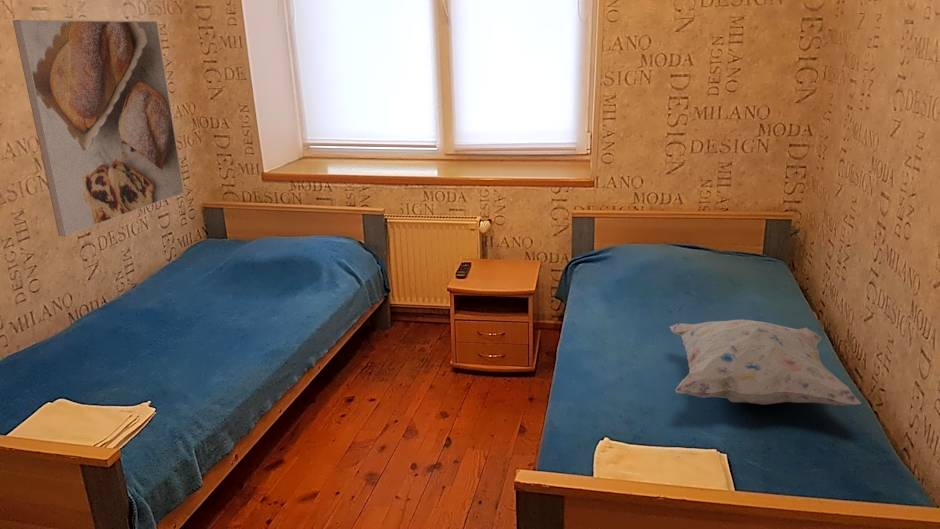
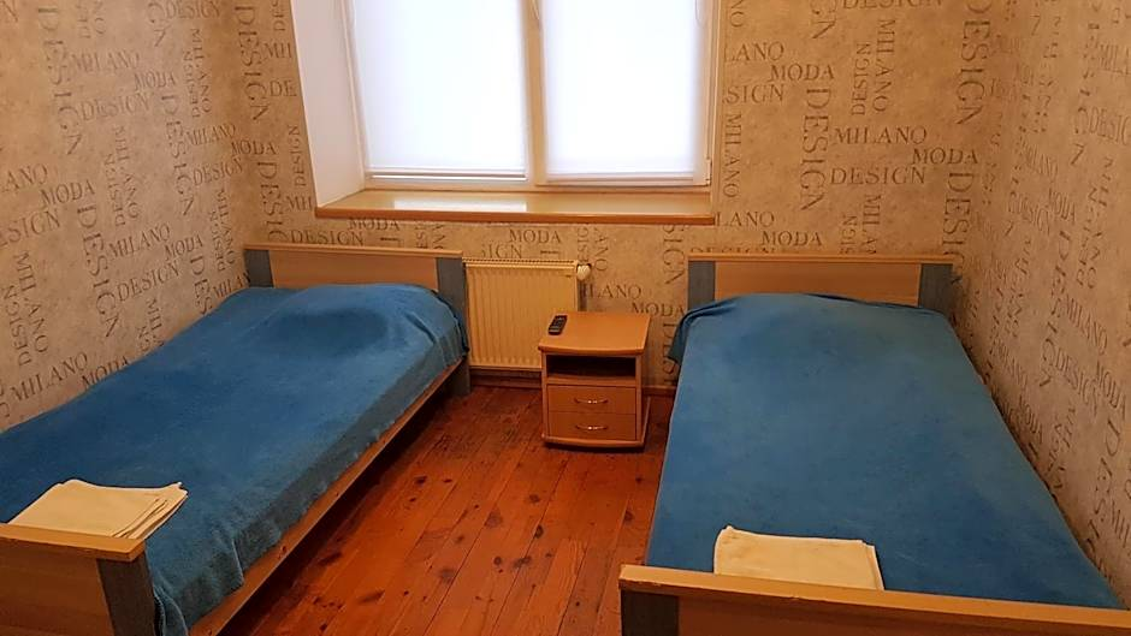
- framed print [12,19,185,237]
- decorative pillow [669,319,862,407]
